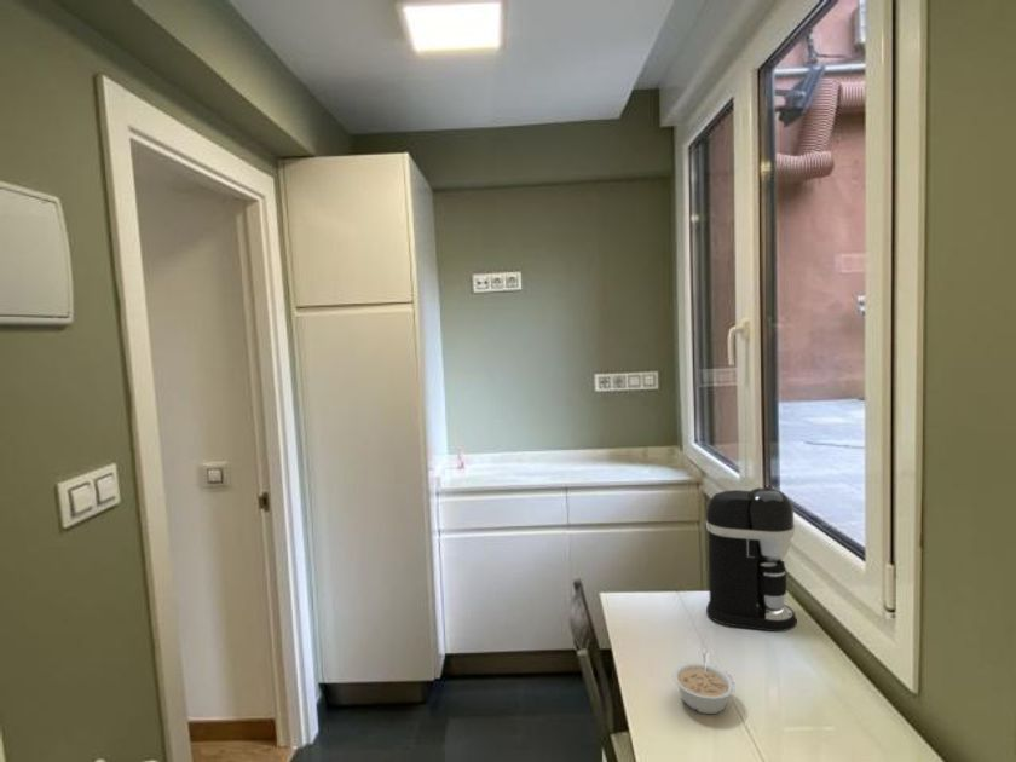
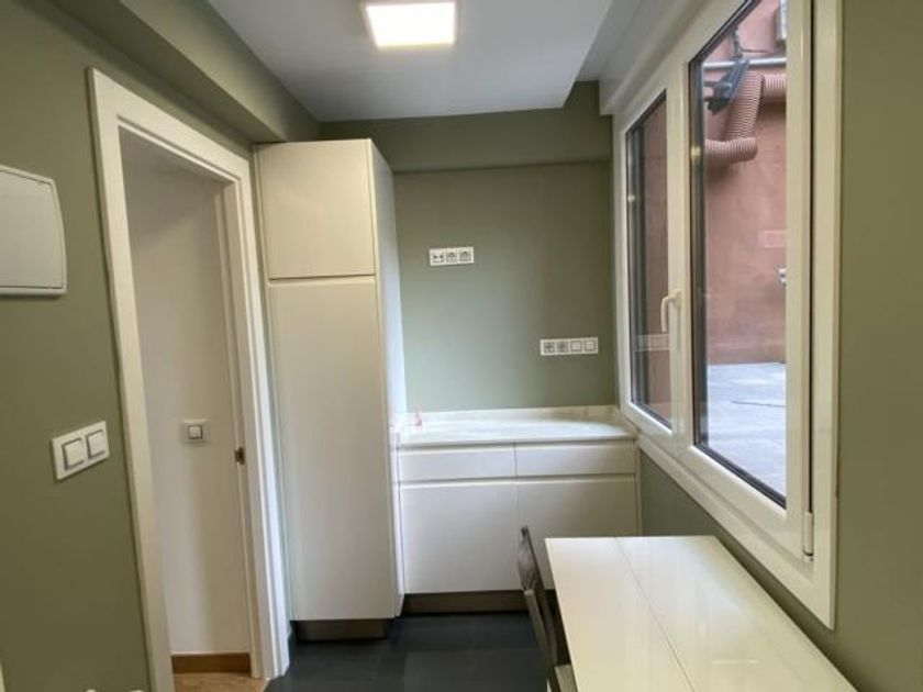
- legume [671,651,737,715]
- coffee maker [705,486,798,633]
